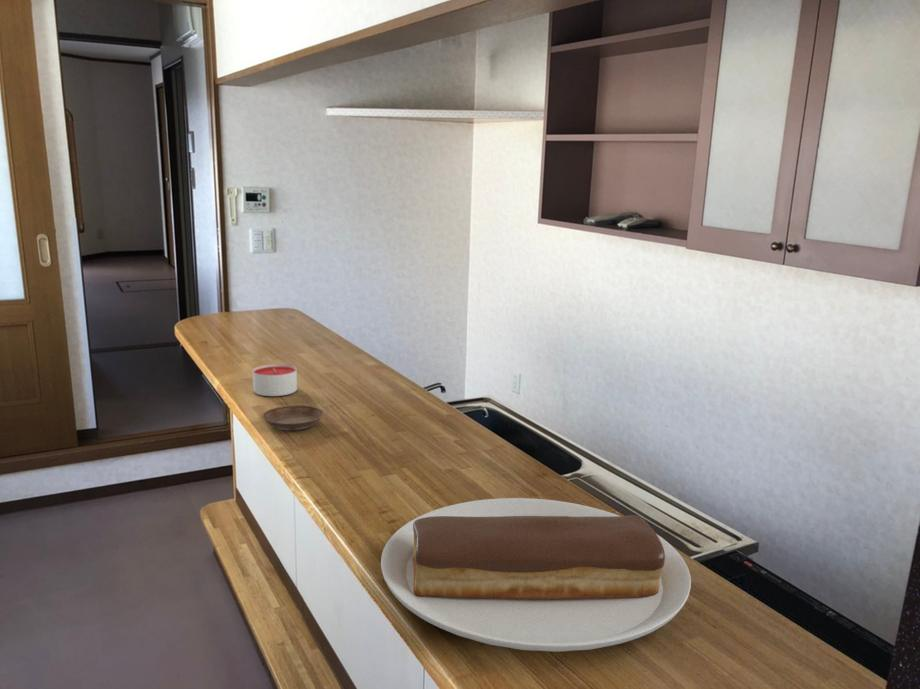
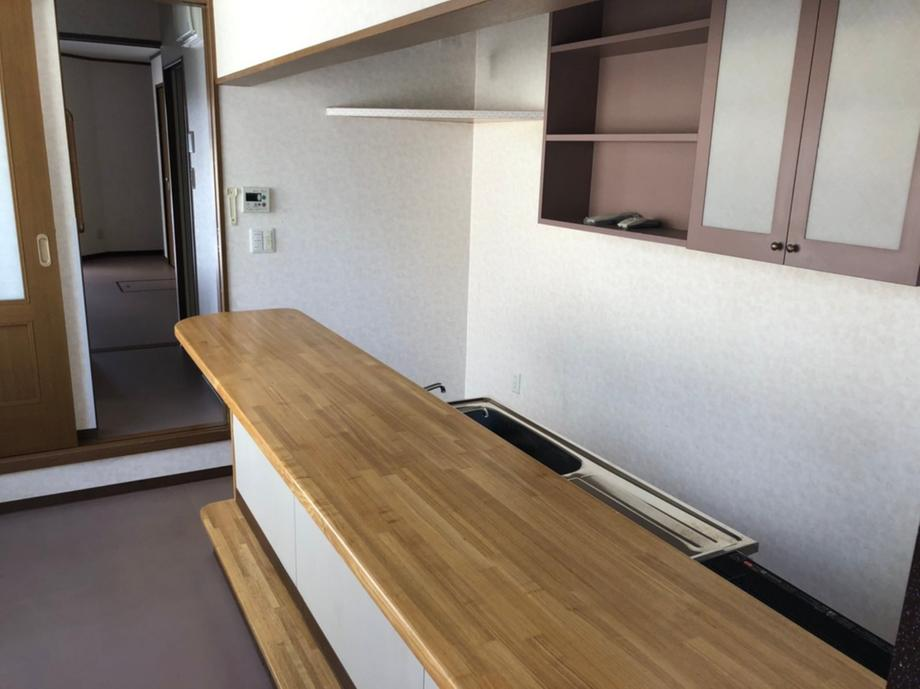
- saucer [262,404,324,431]
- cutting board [380,497,692,653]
- candle [252,363,298,397]
